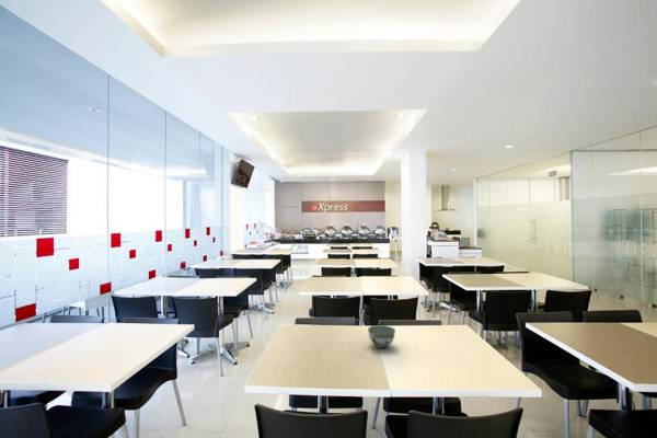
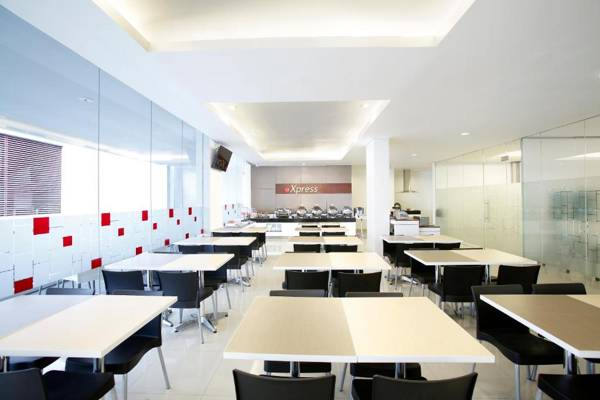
- bowl [367,324,396,349]
